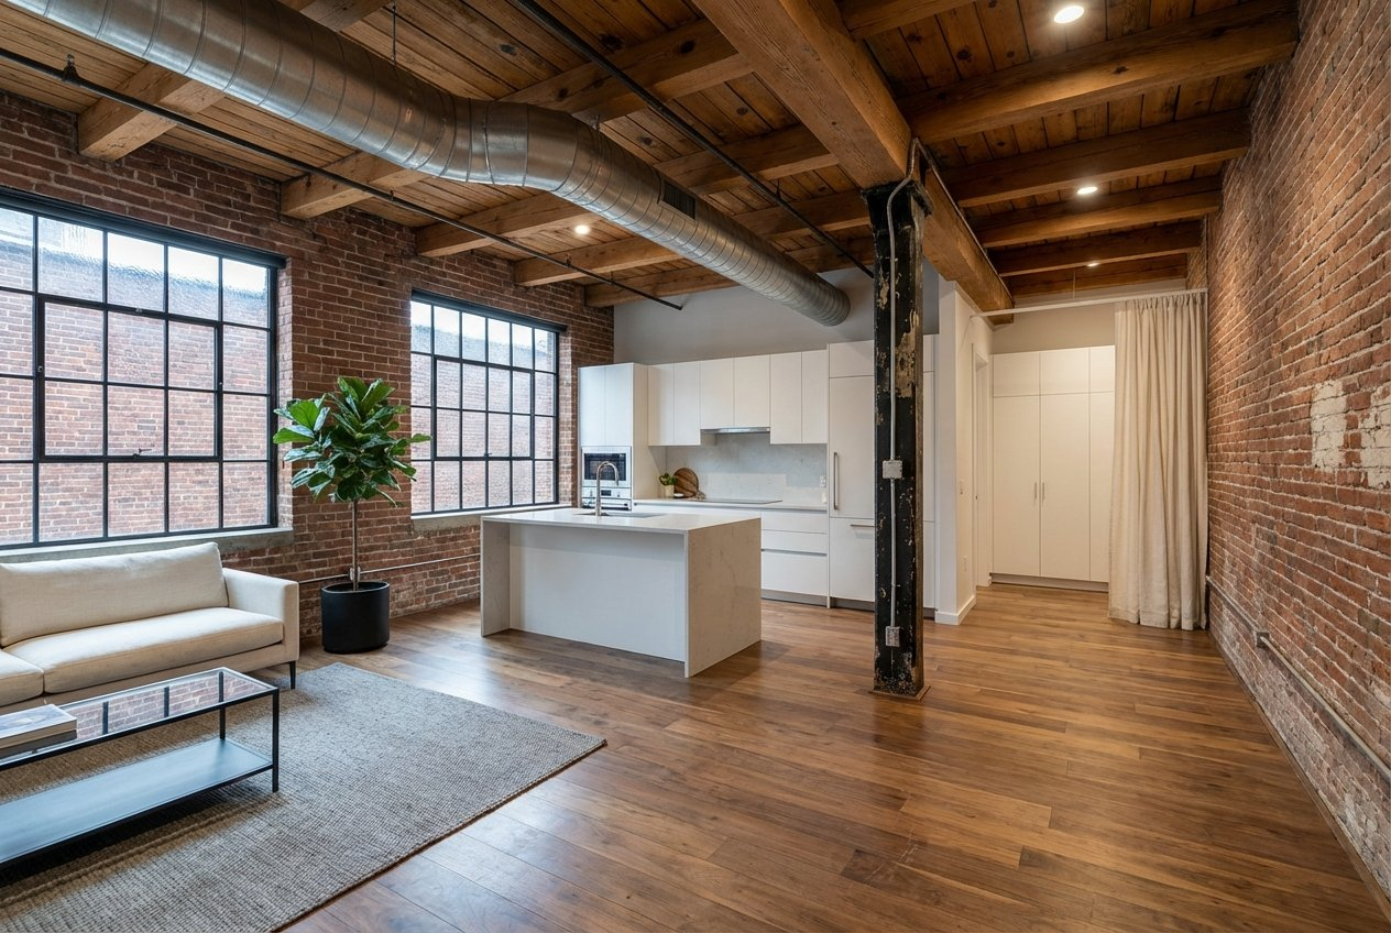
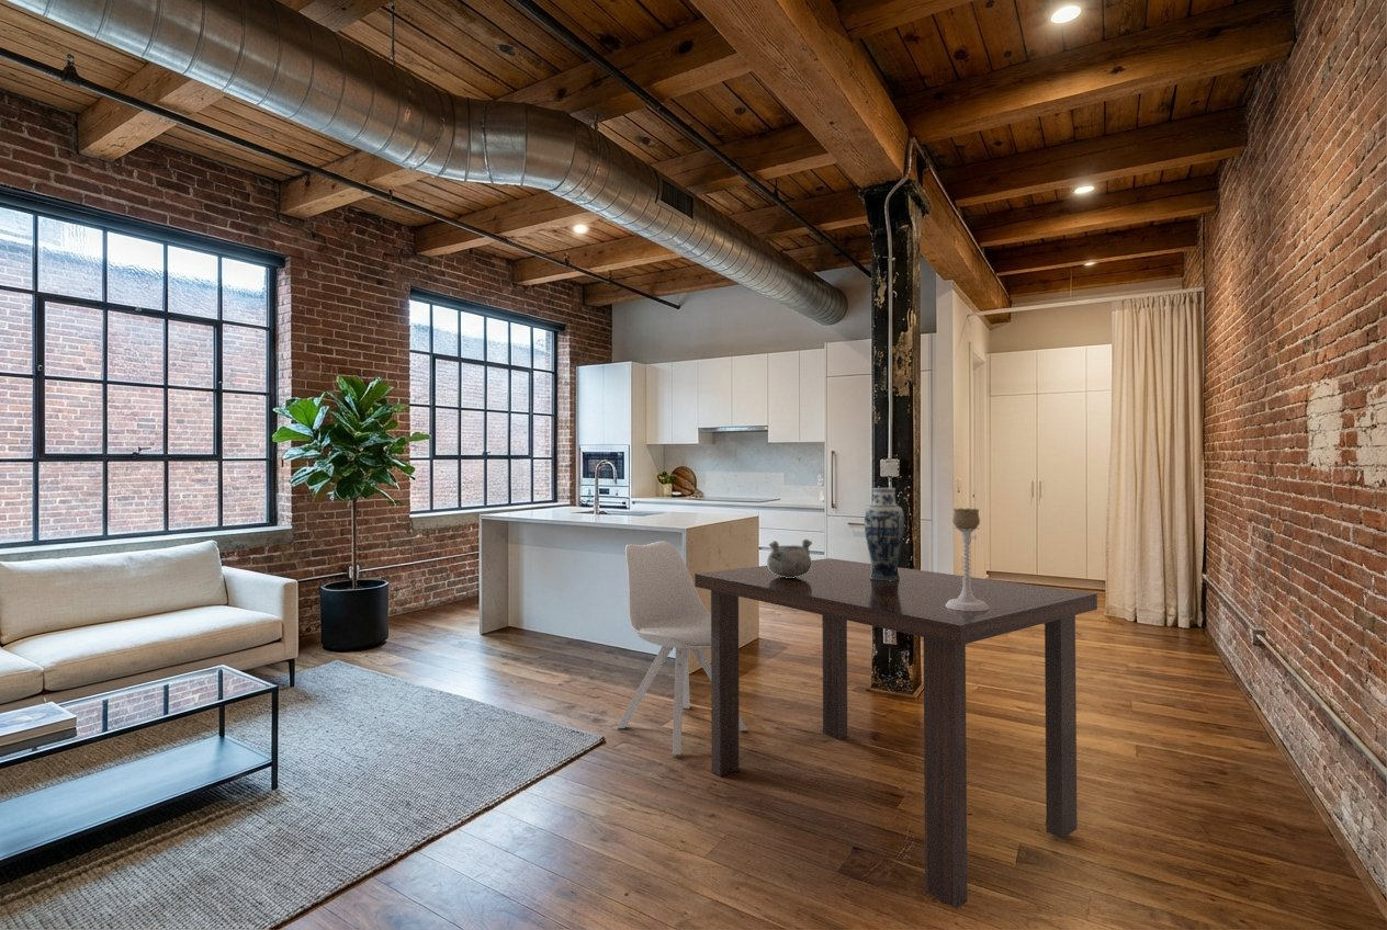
+ dining table [694,557,1098,909]
+ decorative bowl [766,538,813,578]
+ candle holder [946,507,989,611]
+ chair [616,541,748,756]
+ vase [864,487,905,581]
